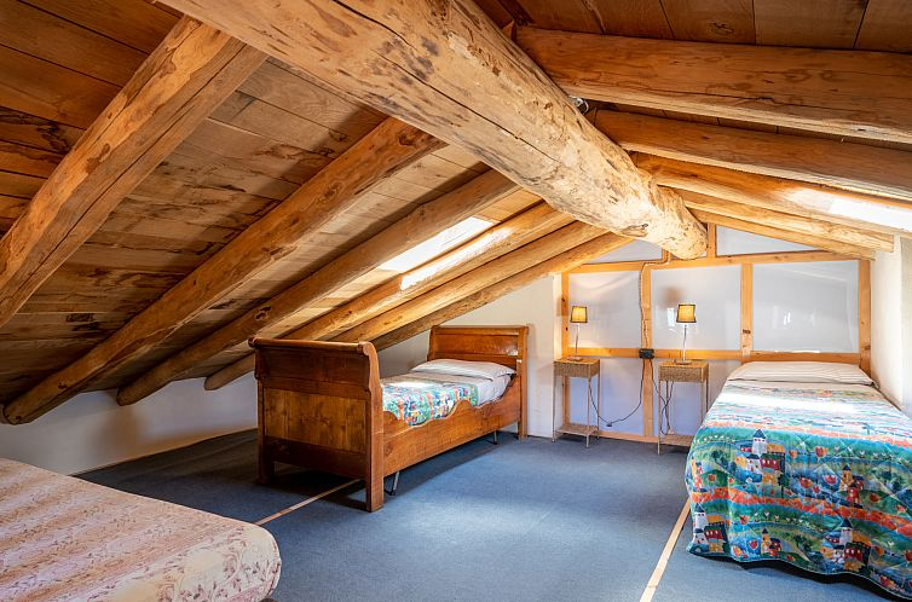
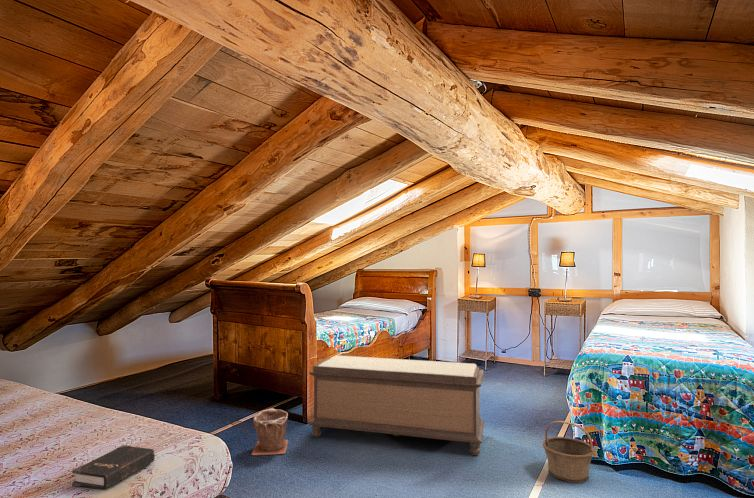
+ plant pot [250,407,290,456]
+ bench [308,355,485,456]
+ basket [542,420,596,484]
+ hardback book [71,444,155,491]
